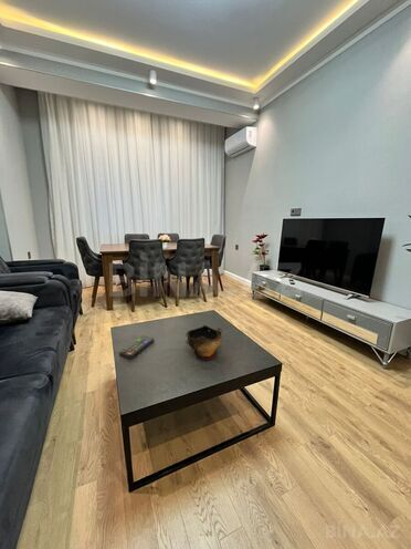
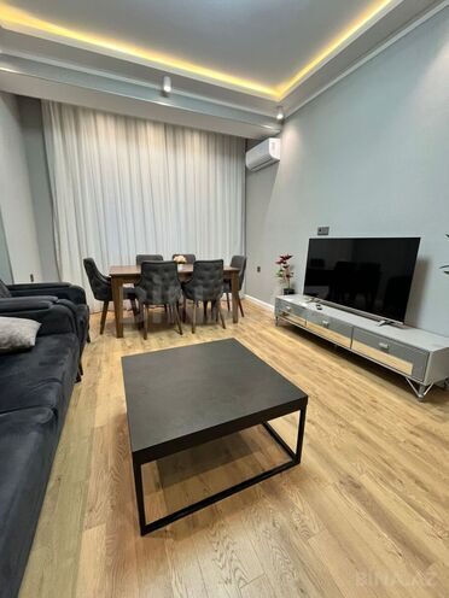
- decorative bowl [185,324,223,362]
- remote control [118,334,155,361]
